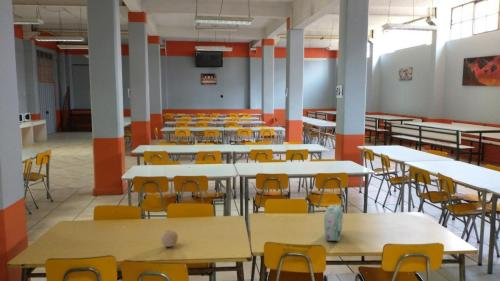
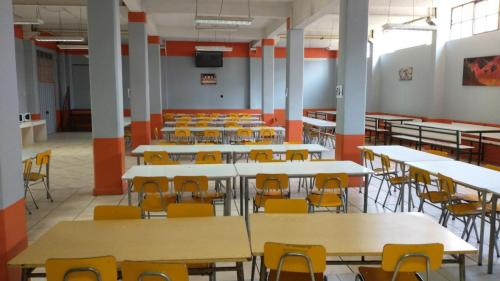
- fruit [160,229,179,248]
- lunch box [323,204,344,242]
